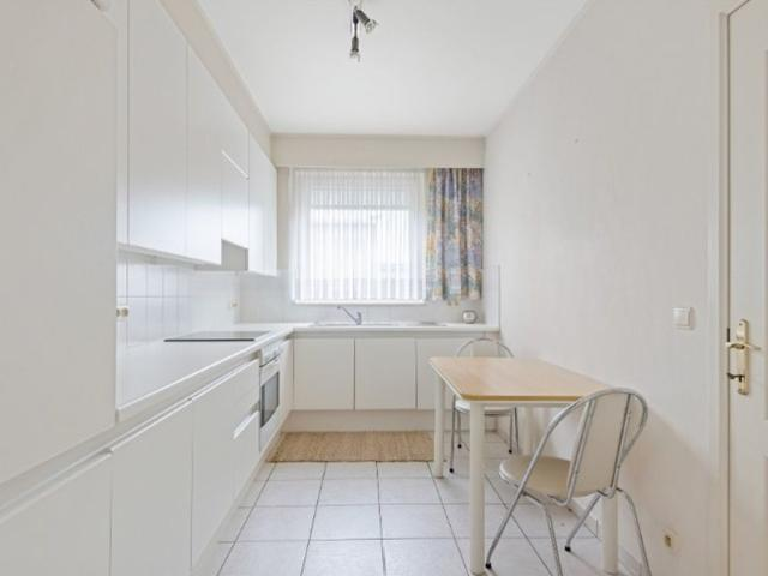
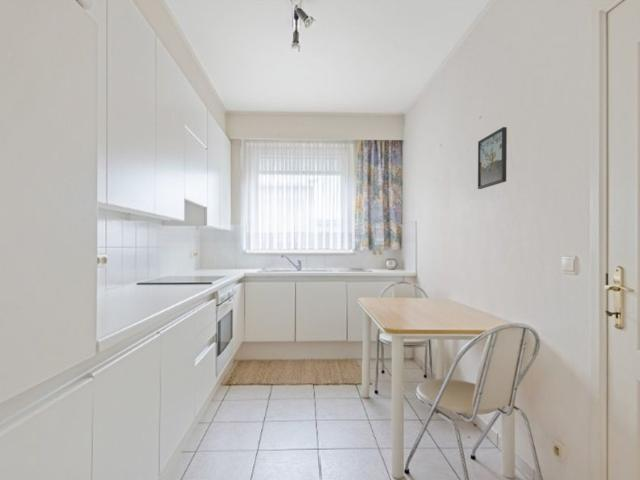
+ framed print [477,126,508,190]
